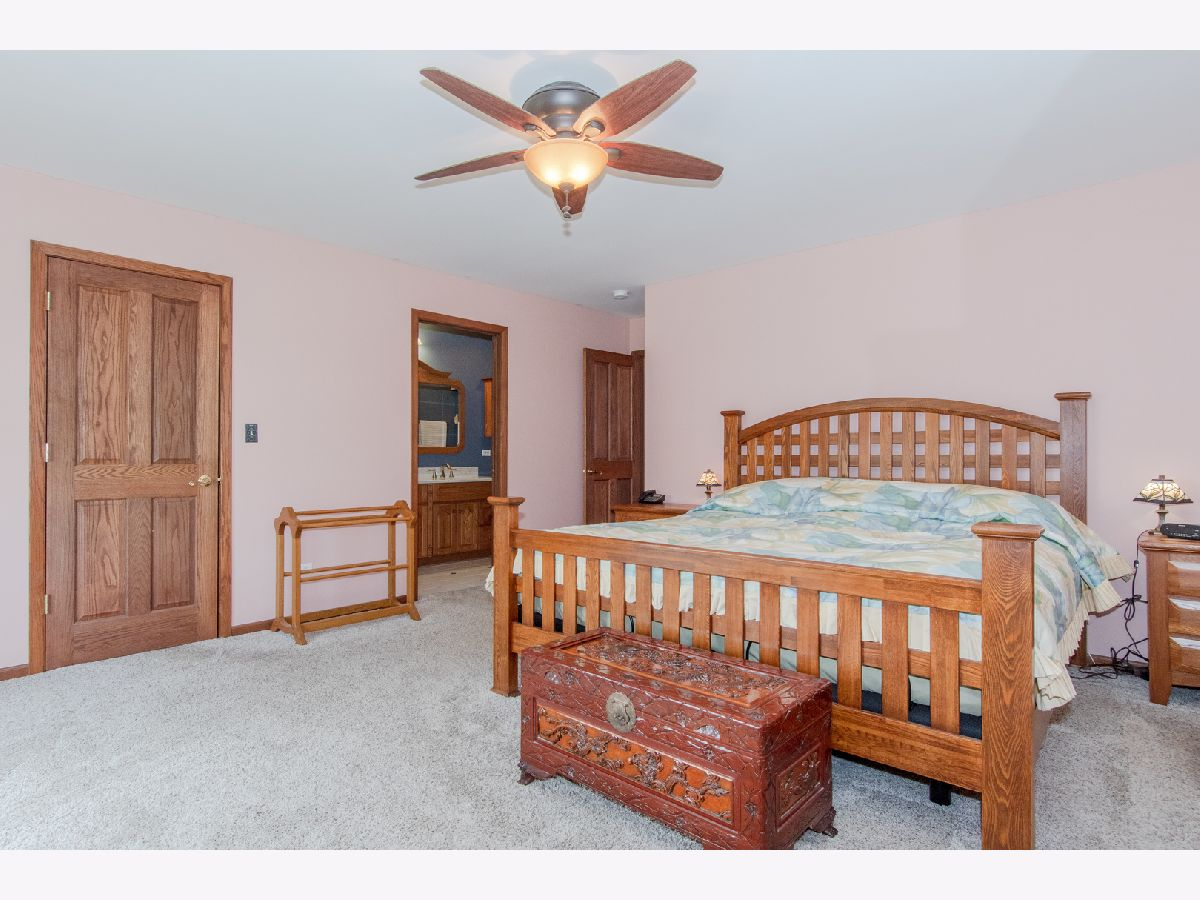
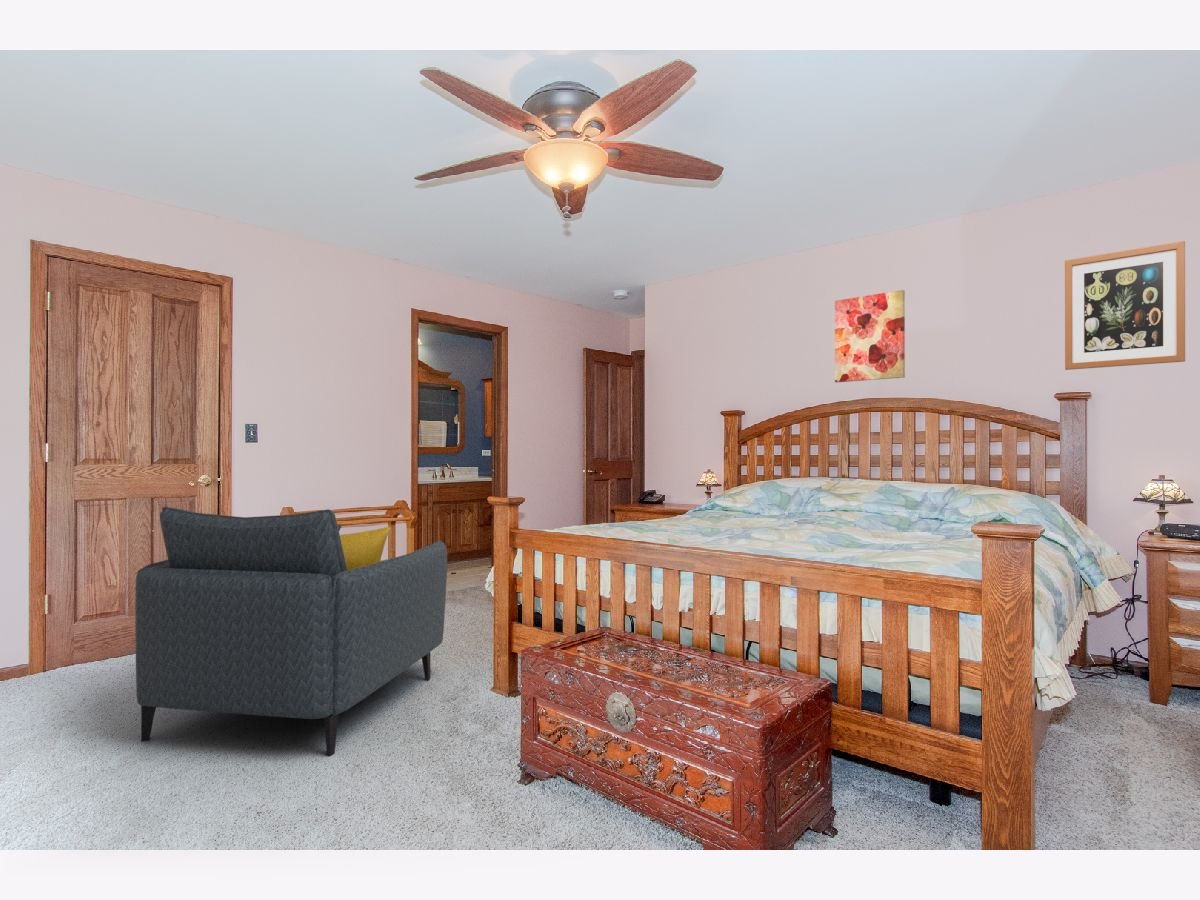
+ armchair [134,506,448,758]
+ wall art [1064,240,1186,371]
+ wall art [834,289,906,383]
